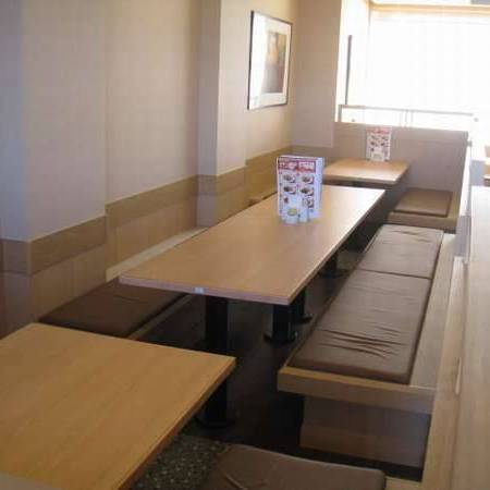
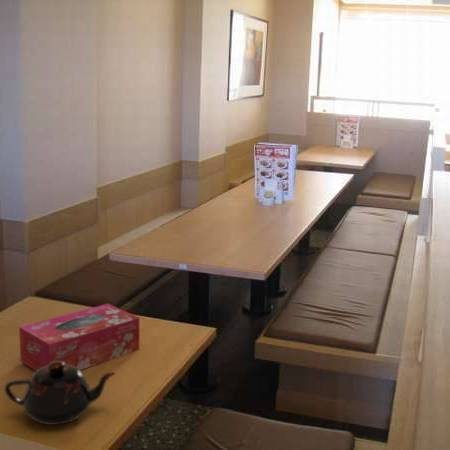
+ tissue box [18,303,141,372]
+ teapot [4,361,117,426]
